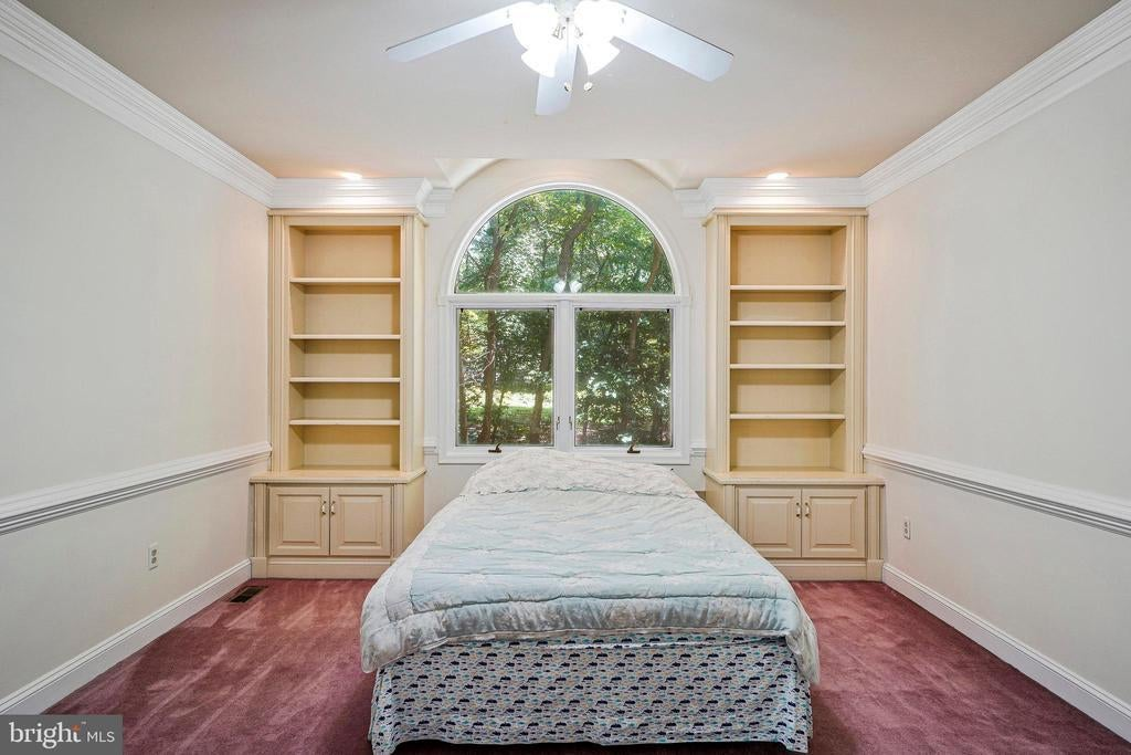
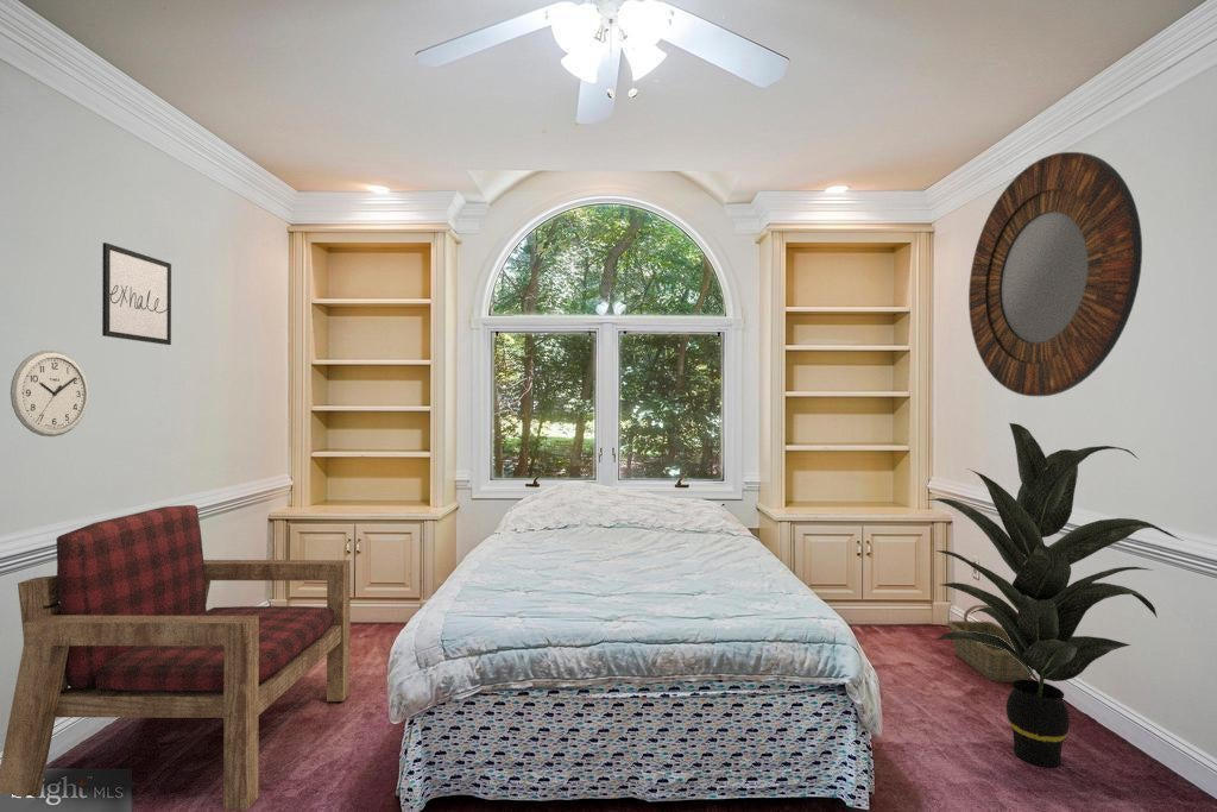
+ wall art [101,241,172,346]
+ indoor plant [925,422,1185,768]
+ basket [946,604,1034,682]
+ wall clock [10,350,90,438]
+ armchair [0,504,352,812]
+ home mirror [967,151,1143,397]
